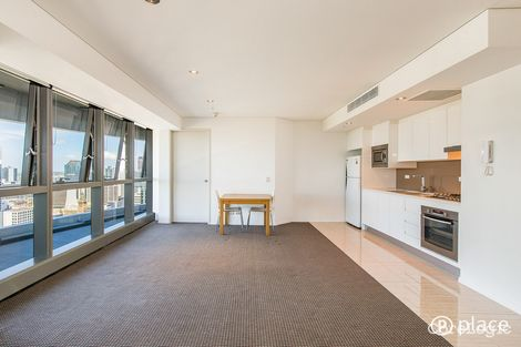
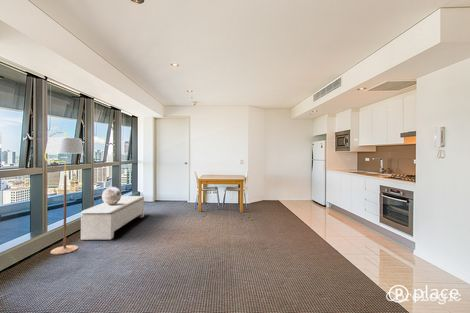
+ decorative globe [101,186,122,205]
+ floor lamp [44,131,84,256]
+ bench [80,195,145,241]
